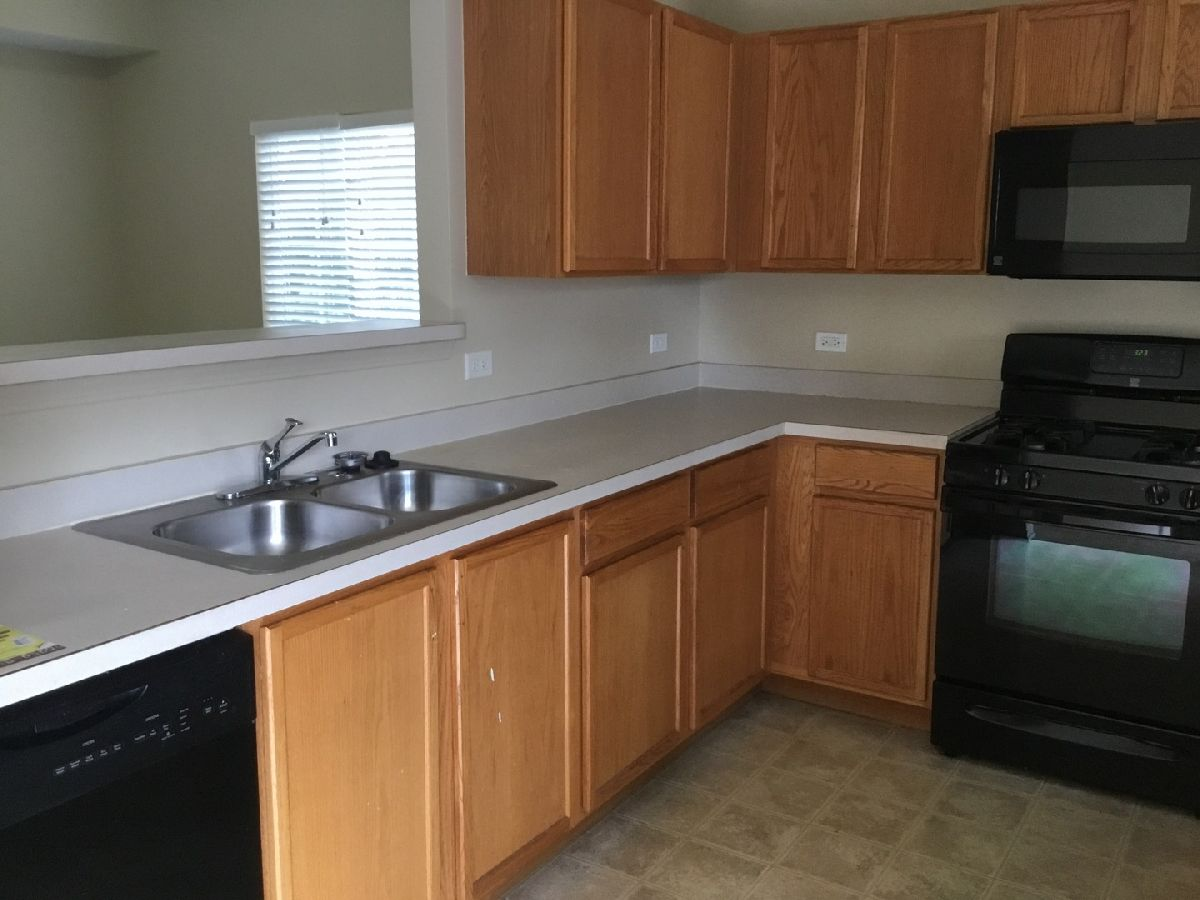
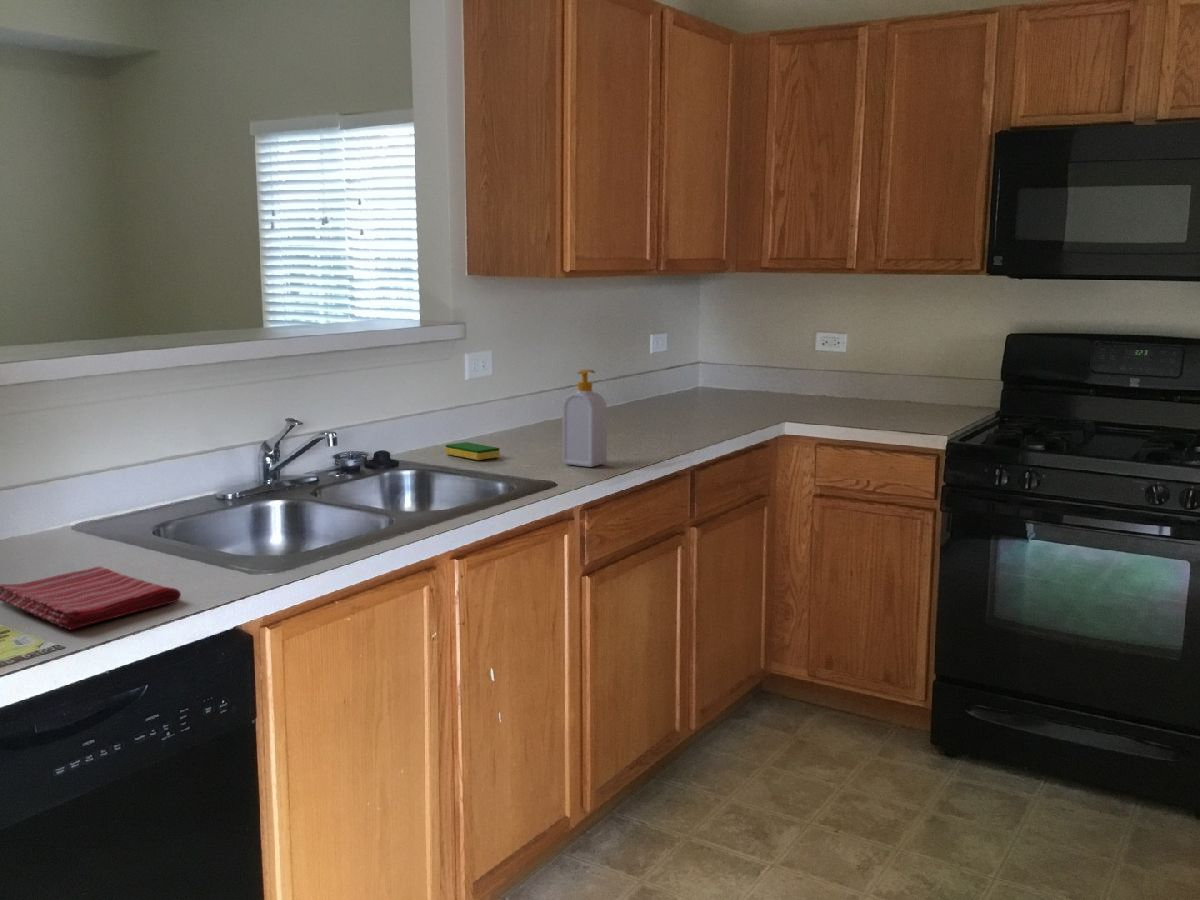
+ dish towel [0,566,182,631]
+ soap bottle [562,369,608,468]
+ dish sponge [445,441,501,461]
